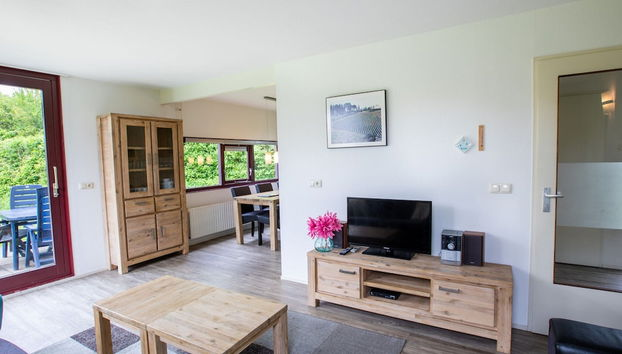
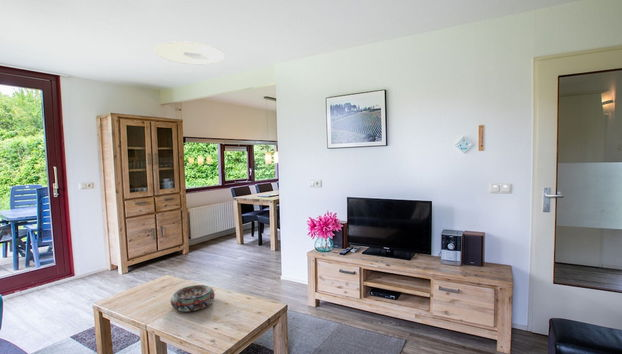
+ decorative bowl [170,284,216,312]
+ ceiling light [154,40,226,66]
